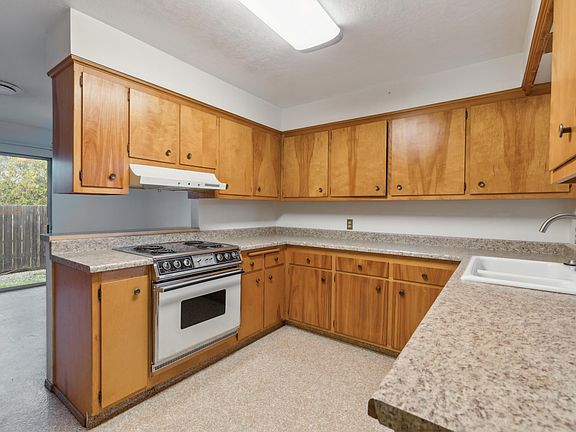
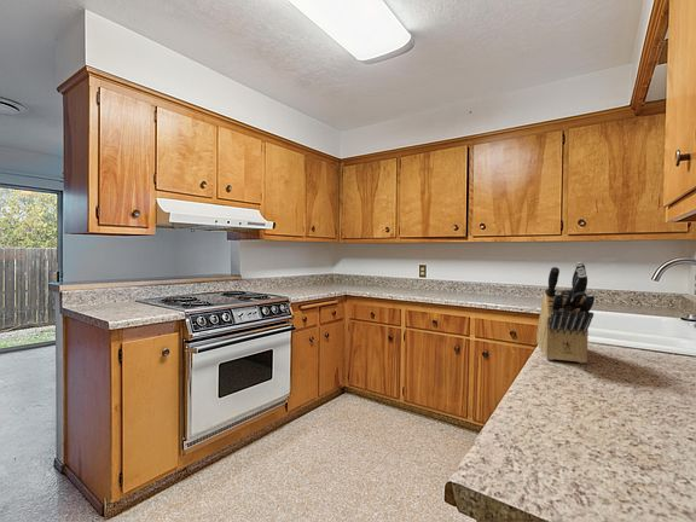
+ knife block [535,261,596,364]
